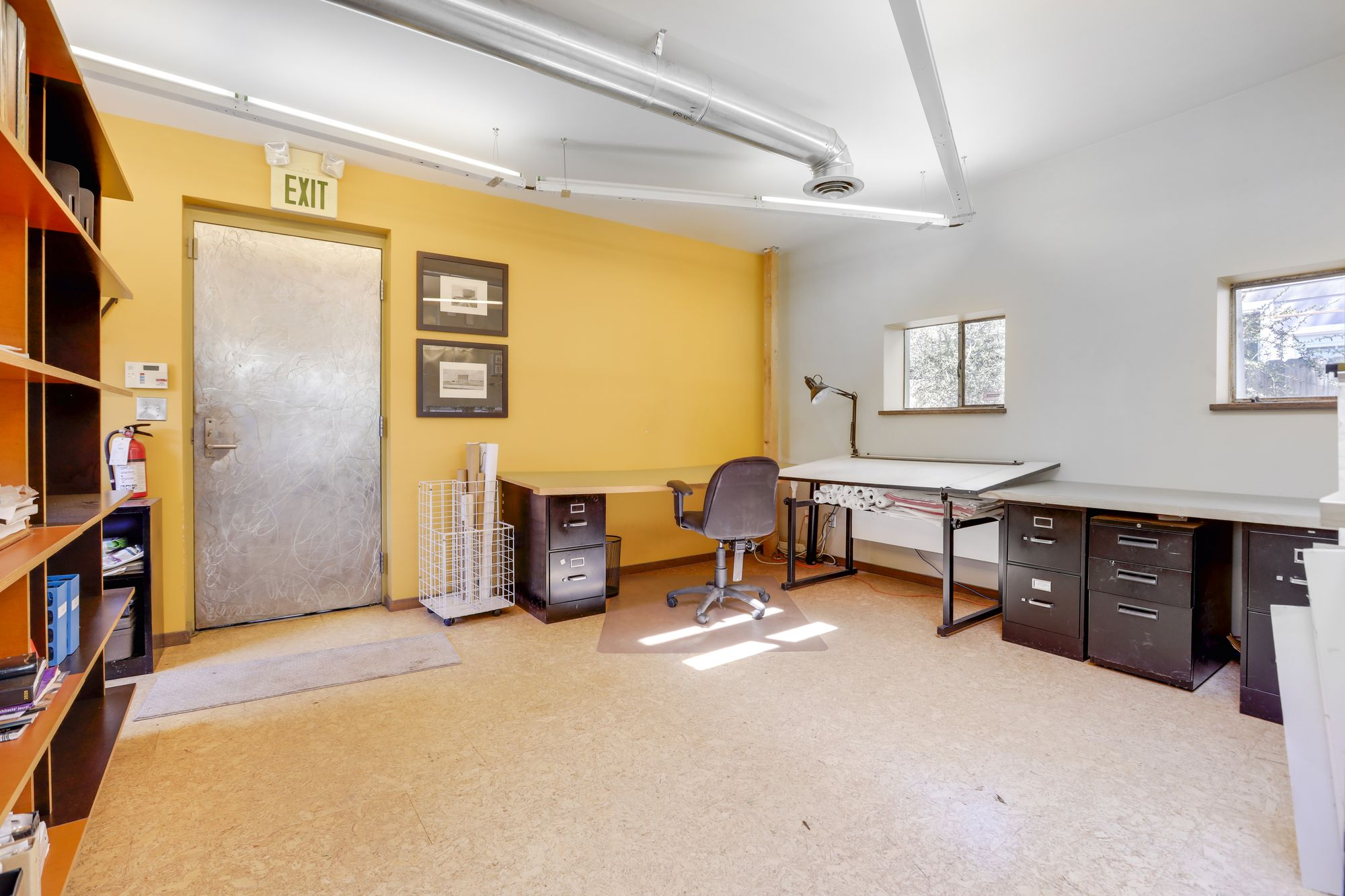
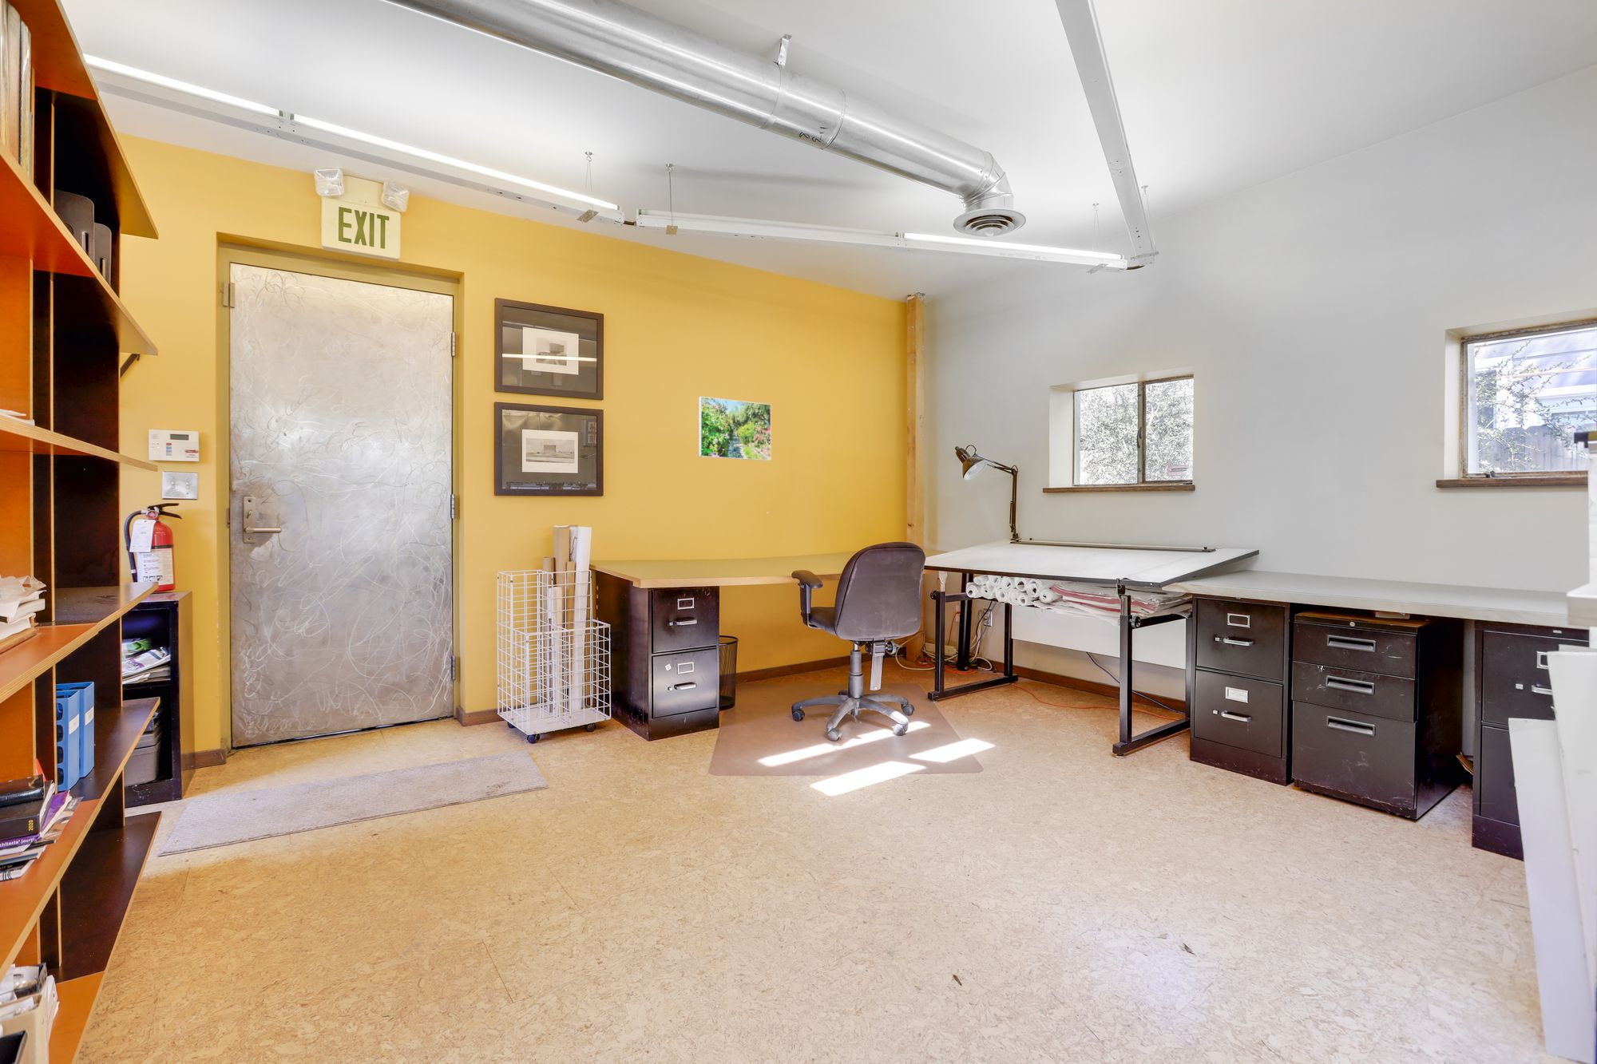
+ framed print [698,395,772,462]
